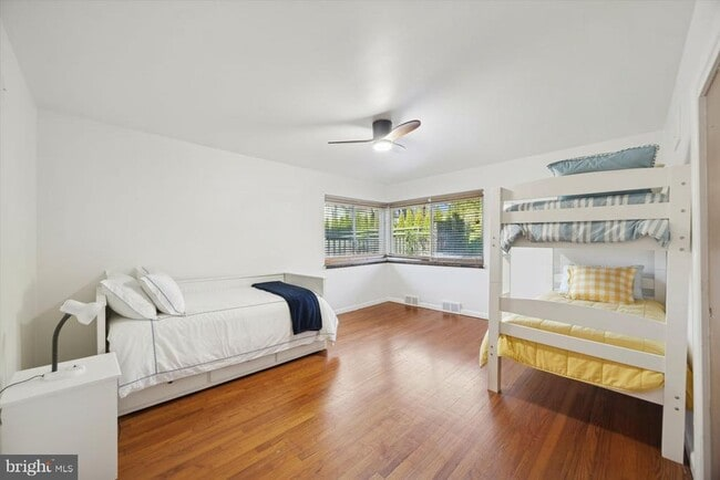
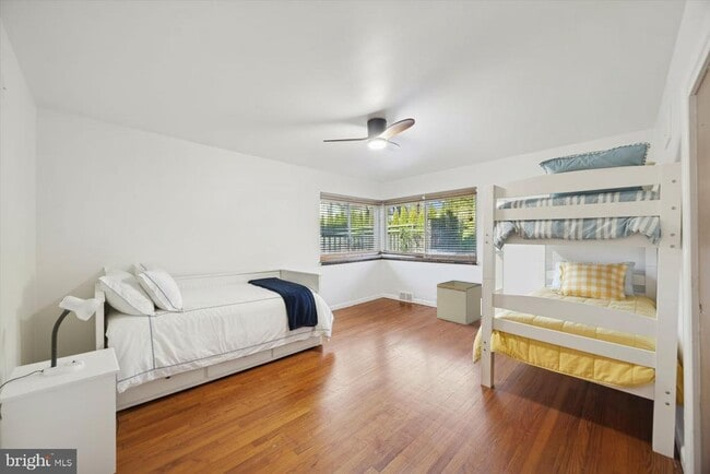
+ storage bin [436,280,483,325]
